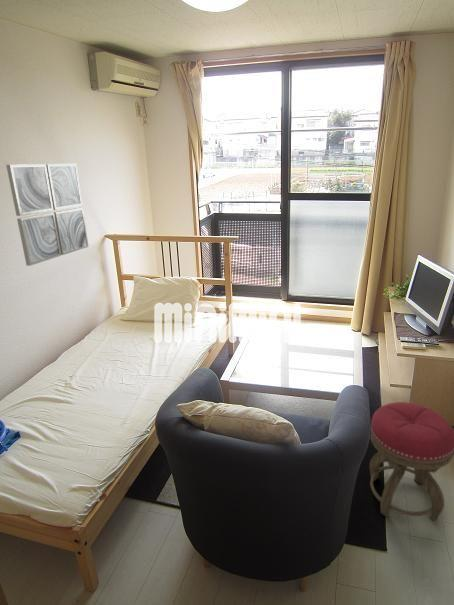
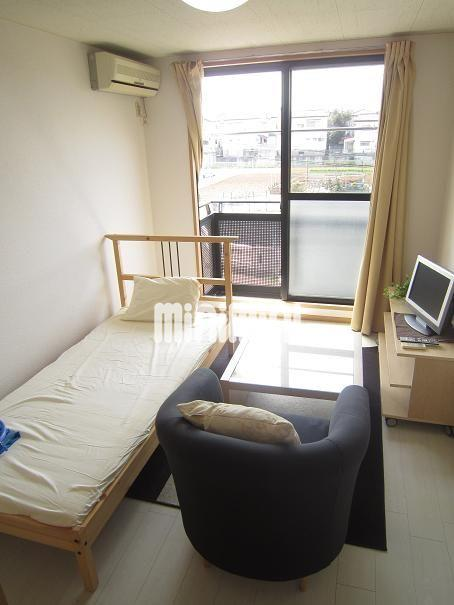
- stool [369,401,454,521]
- wall art [5,163,89,267]
